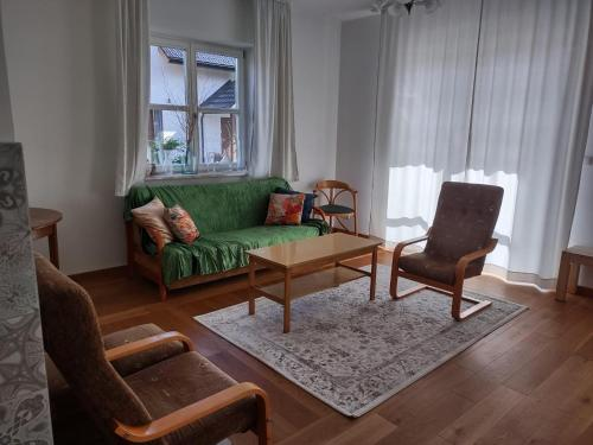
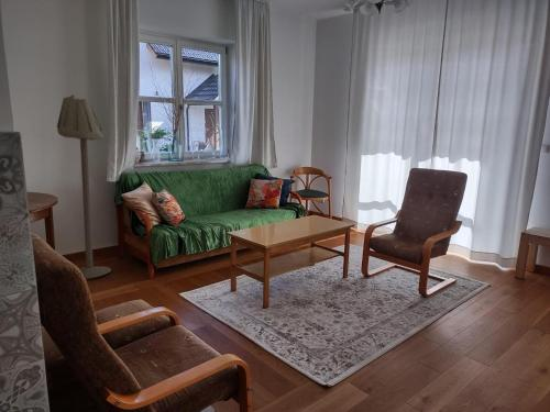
+ floor lamp [56,93,112,280]
